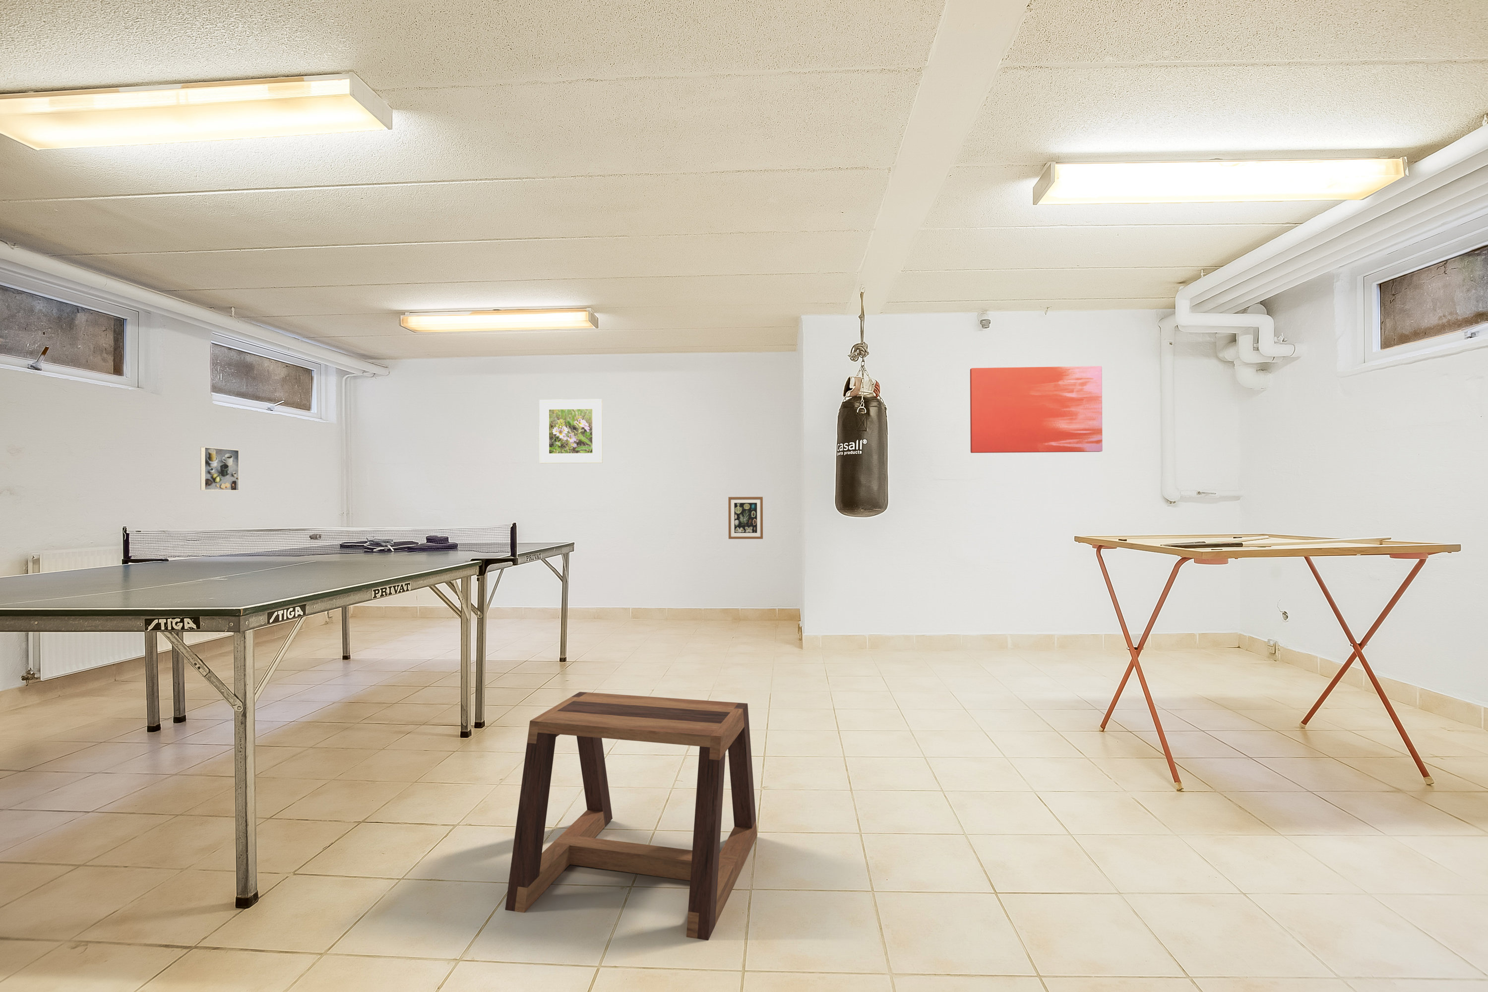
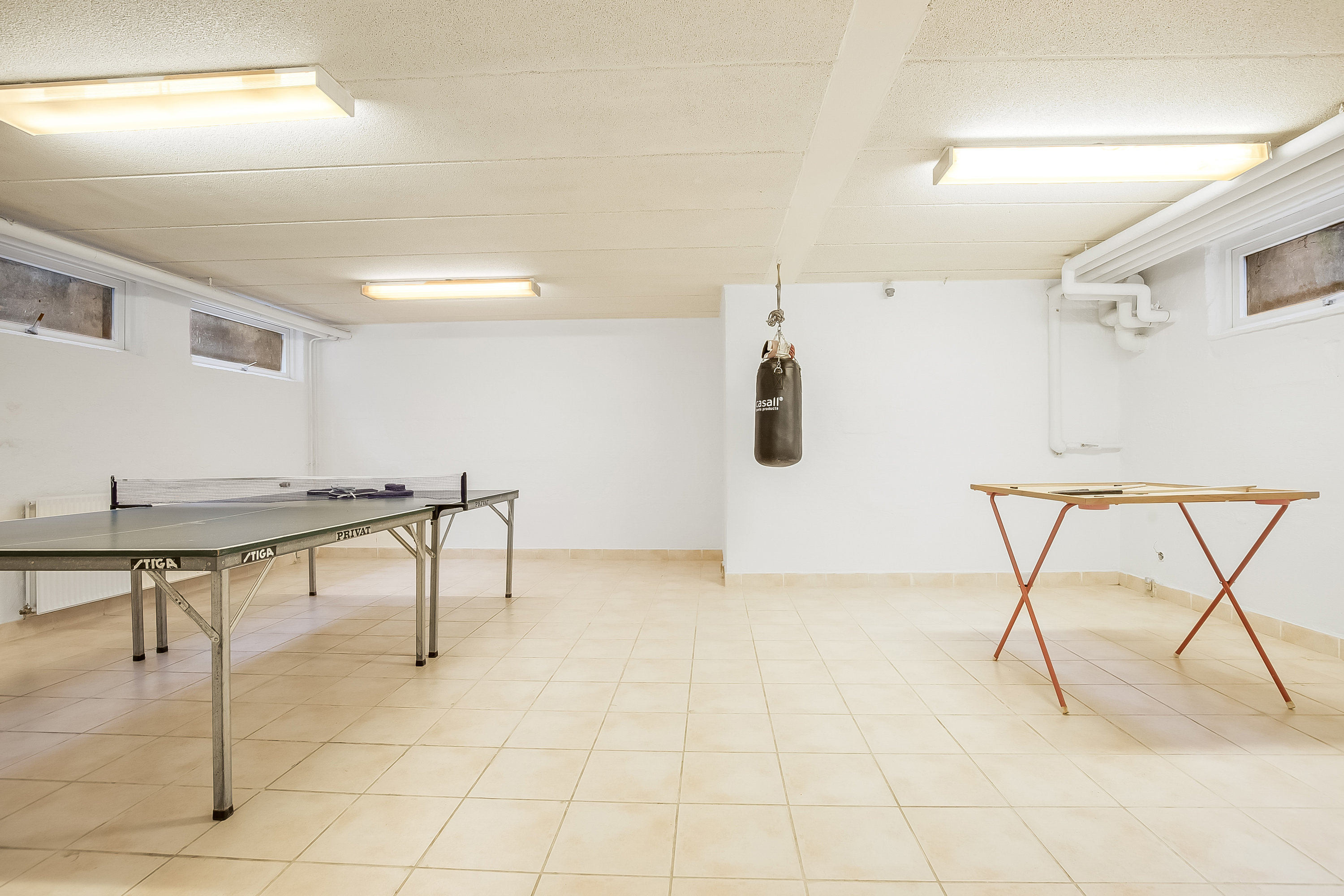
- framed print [200,446,239,492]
- wall art [970,365,1103,453]
- stool [505,692,758,941]
- wall art [728,496,763,539]
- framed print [539,399,603,464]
